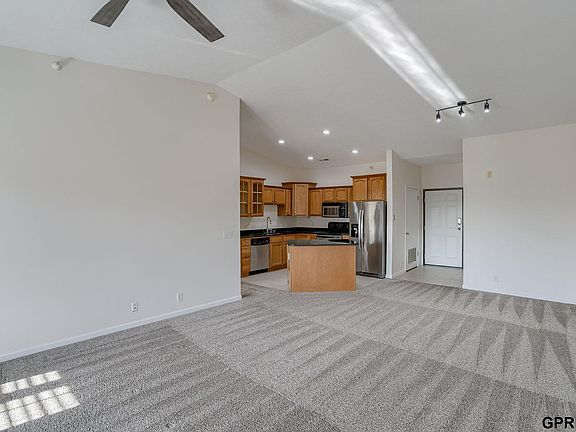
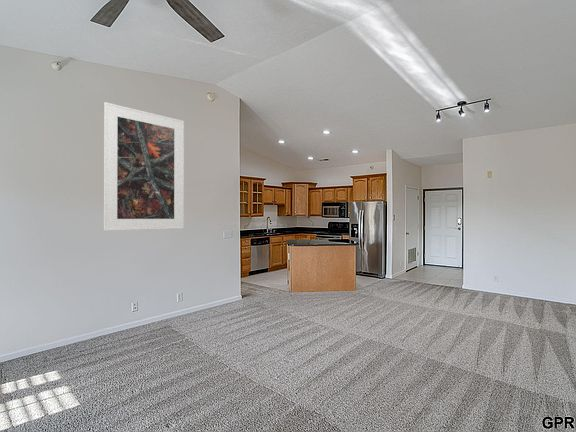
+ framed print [103,101,185,232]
